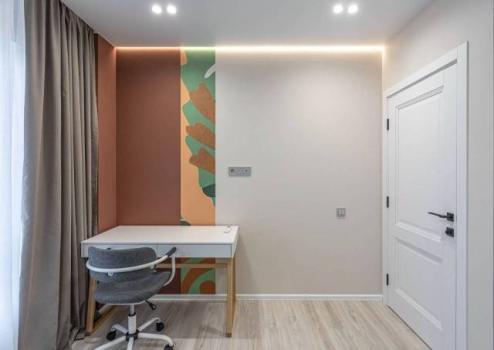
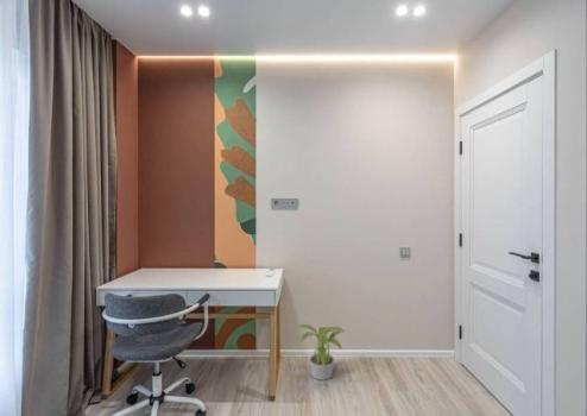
+ potted plant [296,323,346,382]
